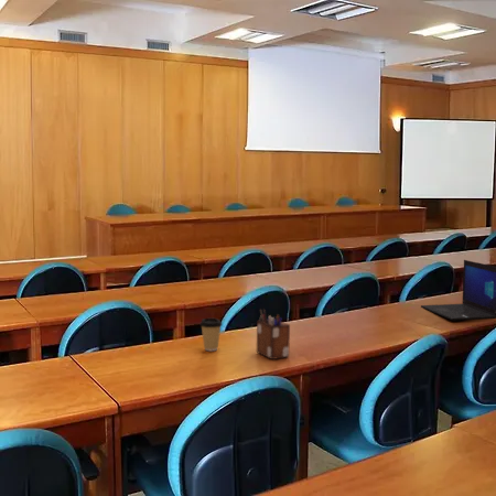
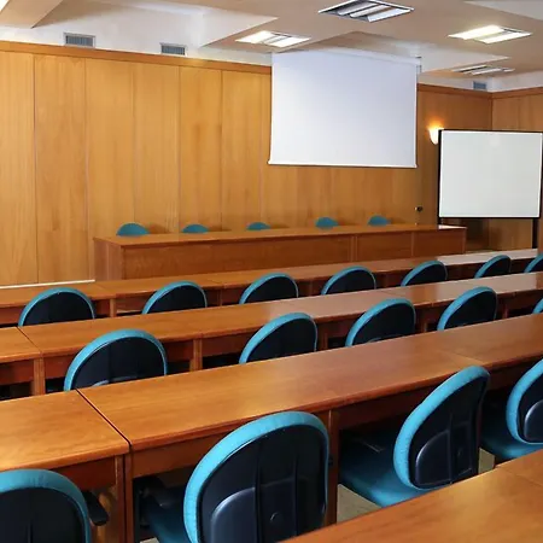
- laptop [420,259,496,322]
- coffee cup [198,317,224,352]
- desk organizer [256,308,291,360]
